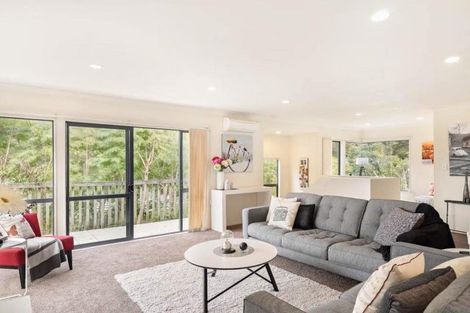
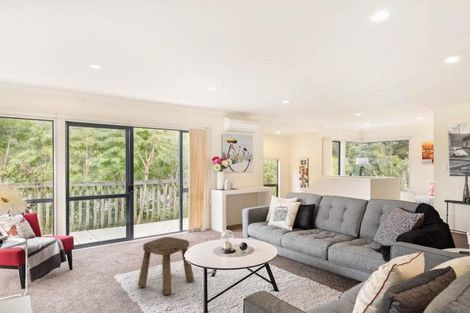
+ stool [137,236,195,296]
